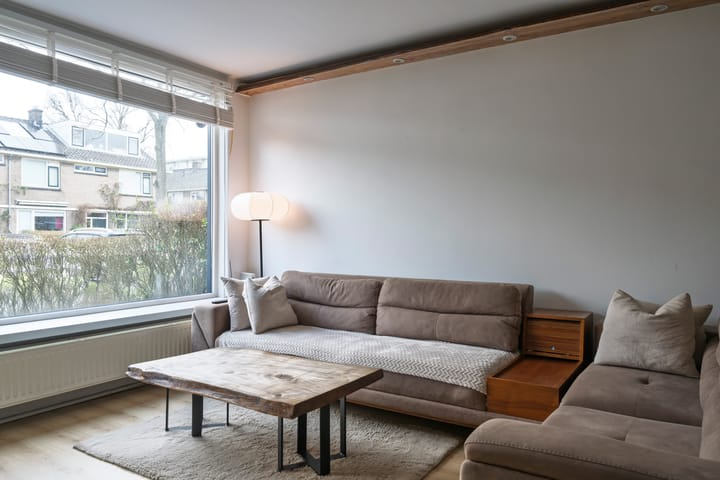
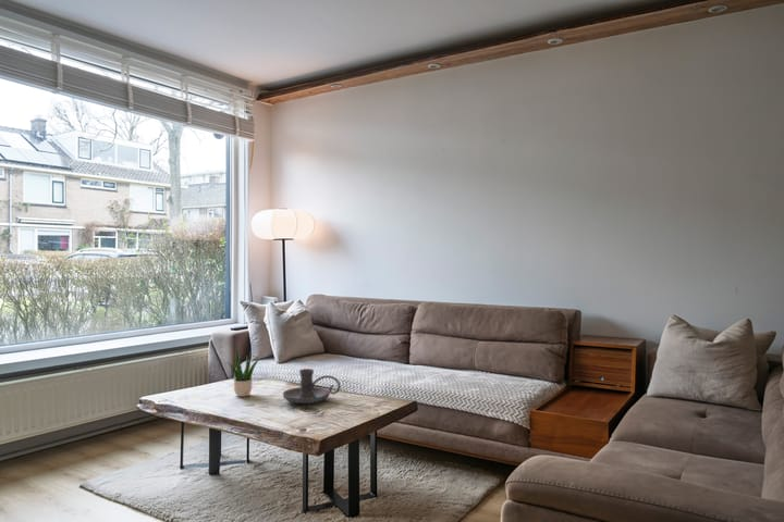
+ candle holder [282,368,341,405]
+ potted plant [228,346,265,398]
